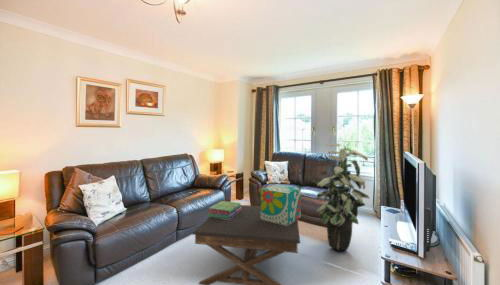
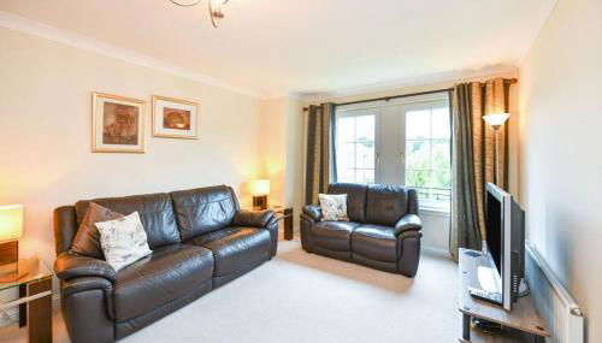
- coffee table [191,204,301,285]
- stack of books [206,200,242,219]
- decorative box [260,184,302,226]
- indoor plant [312,142,371,252]
